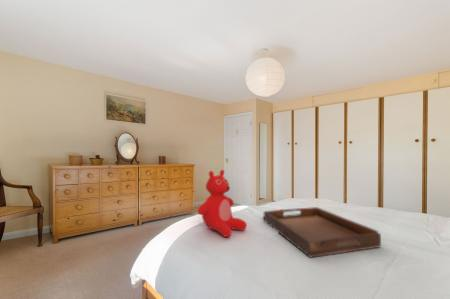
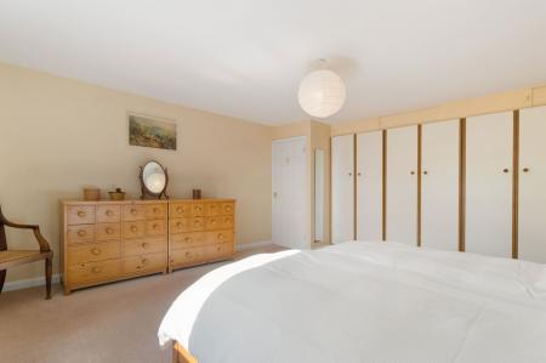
- teddy bear [197,169,248,238]
- serving tray [263,206,382,259]
